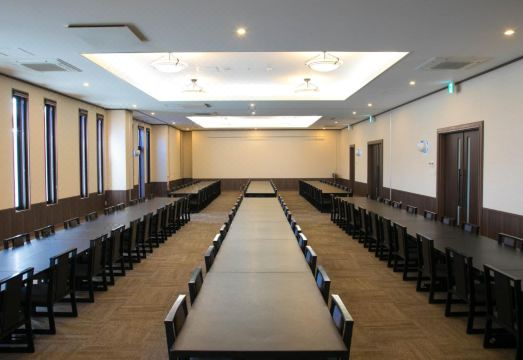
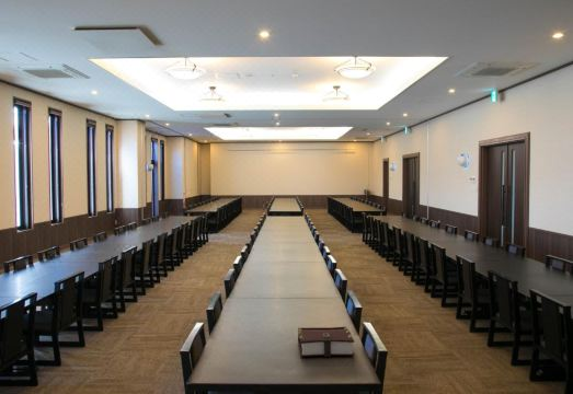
+ book [297,325,356,358]
